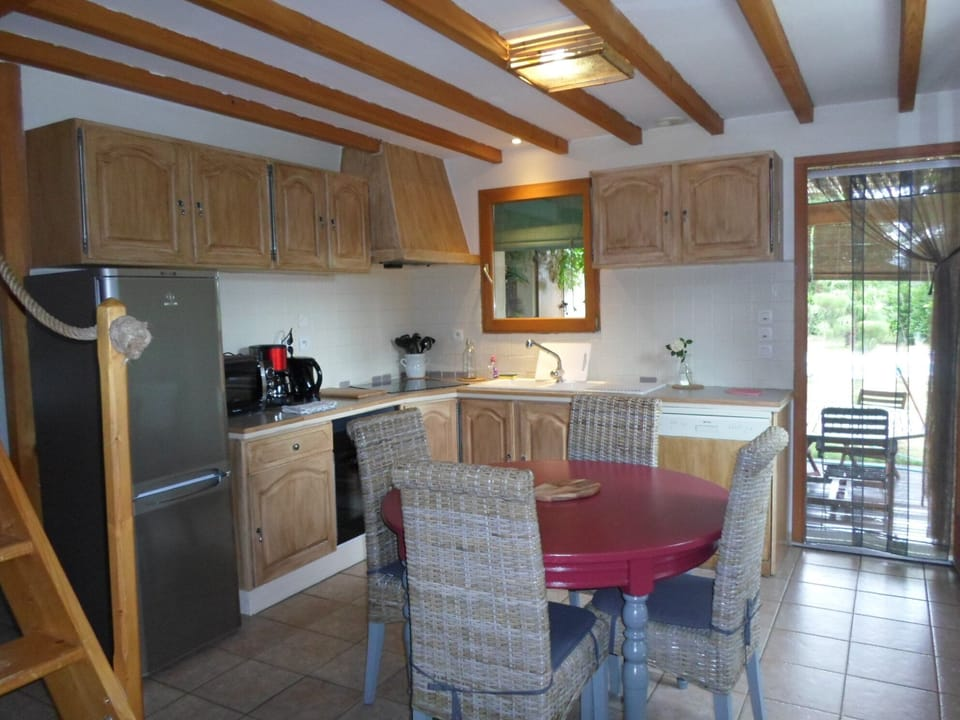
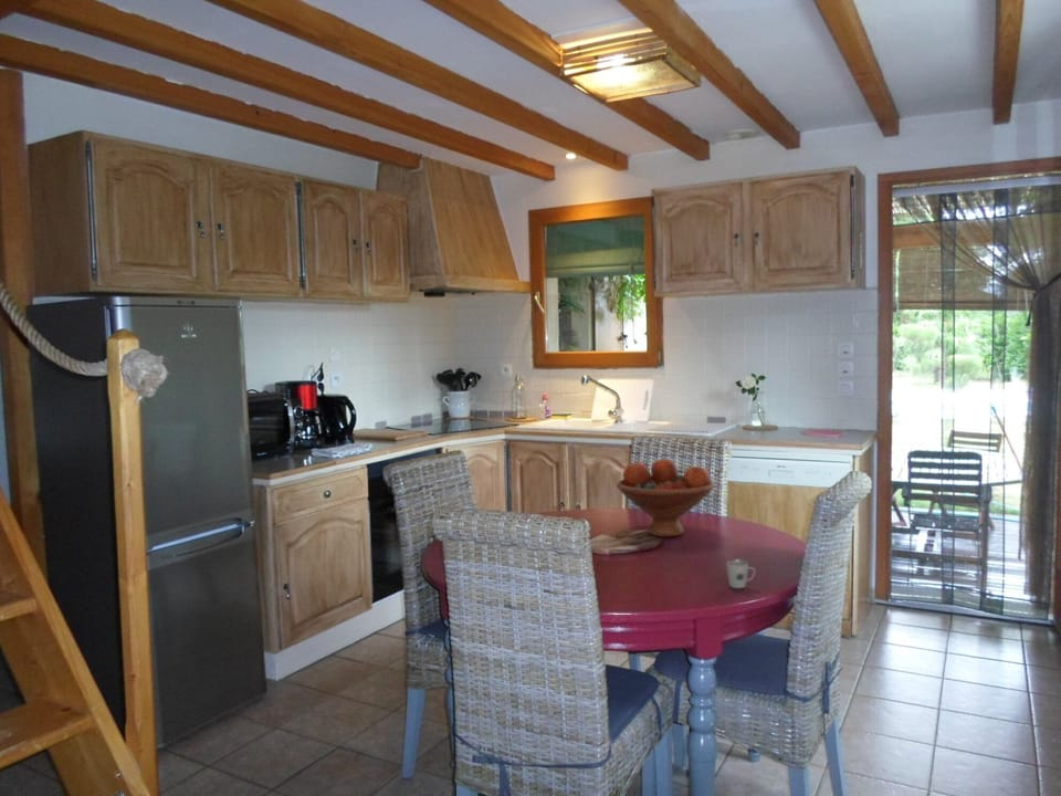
+ fruit bowl [616,458,716,538]
+ cup [725,558,756,589]
